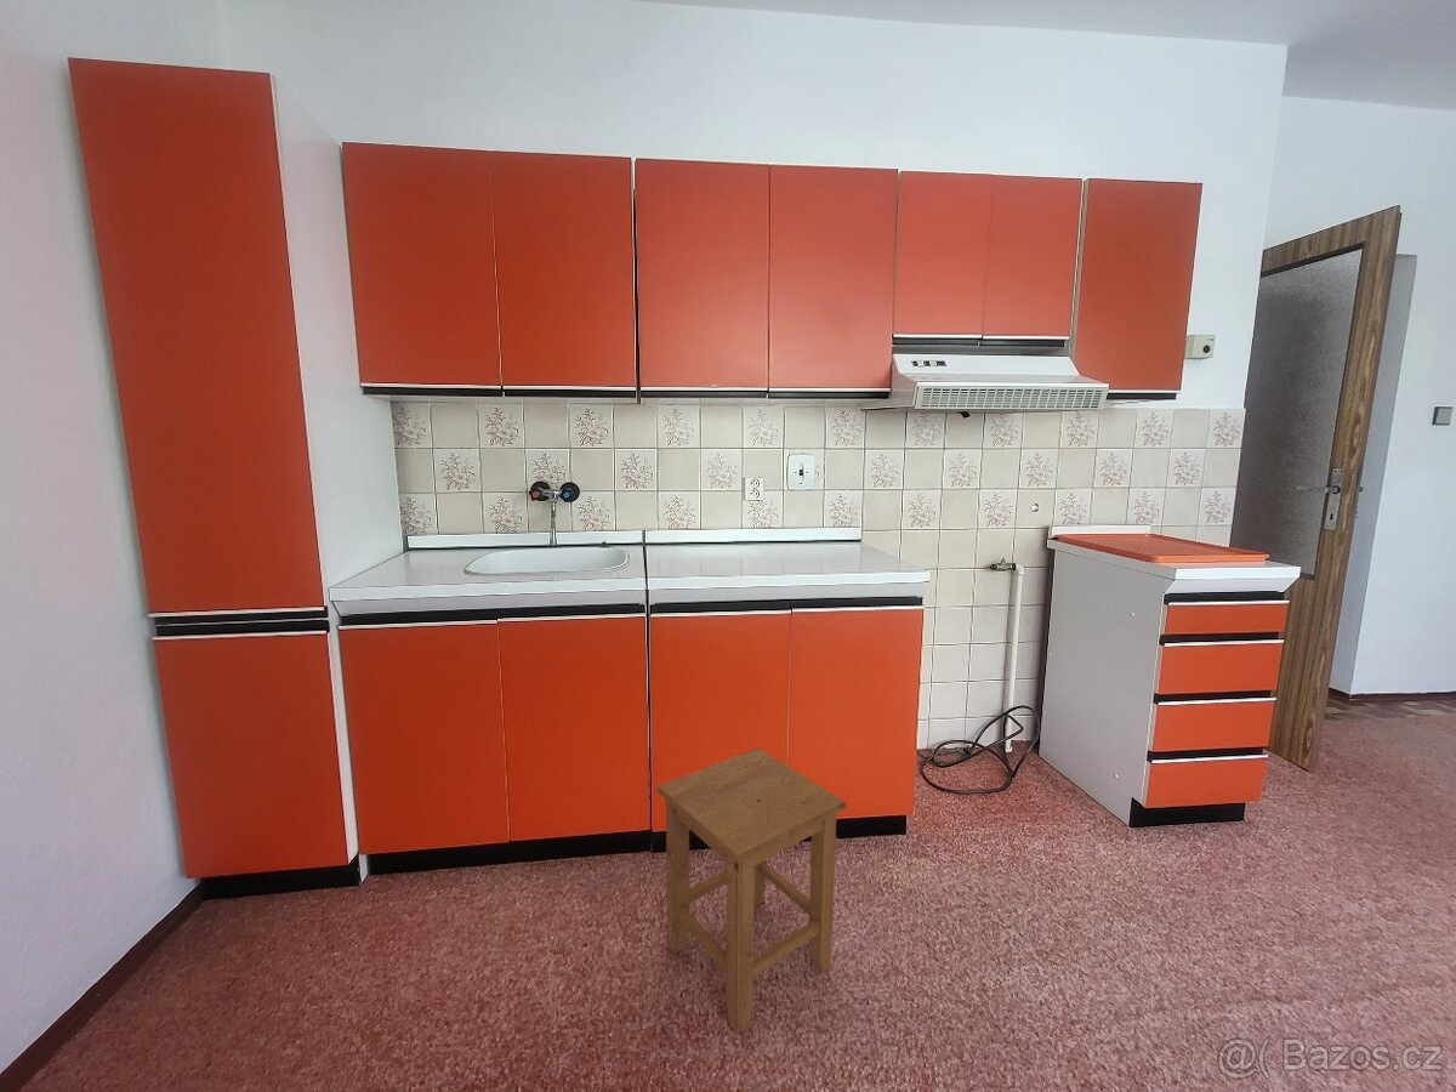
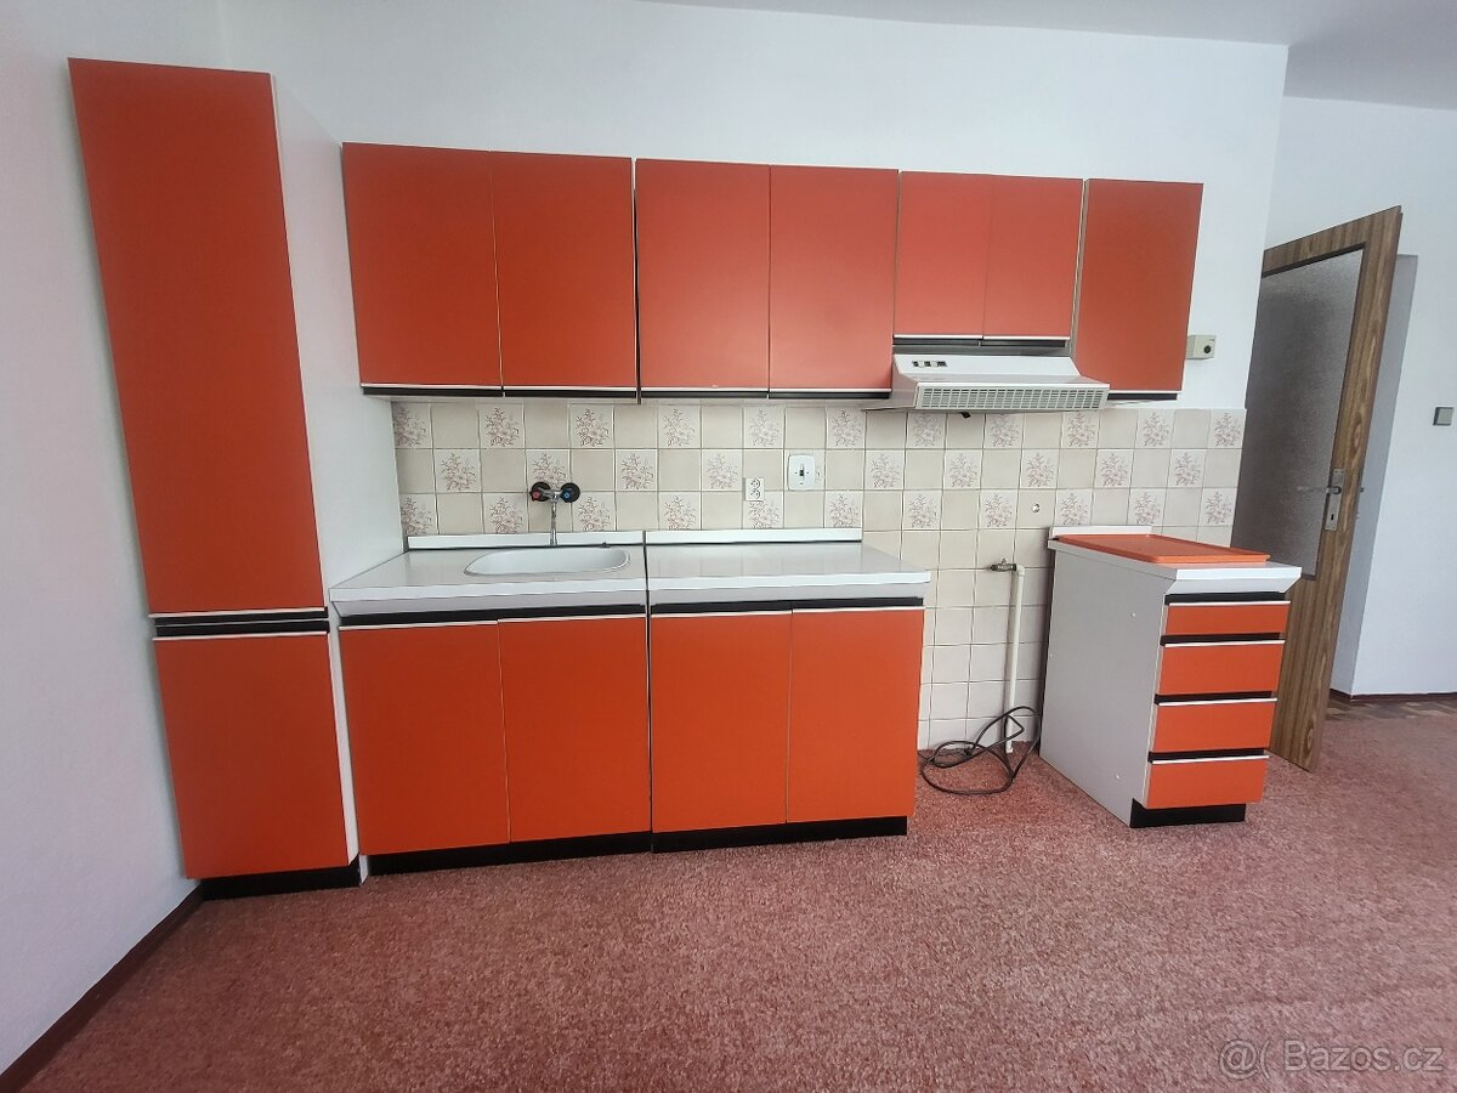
- stool [656,747,847,1035]
